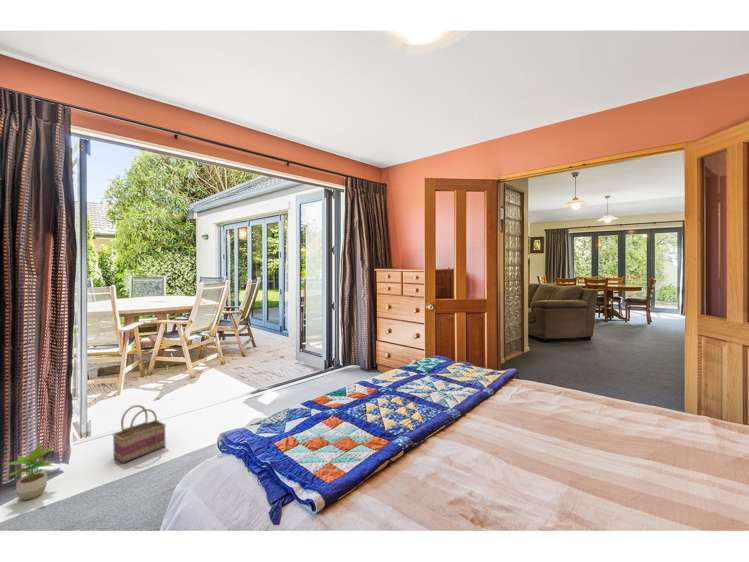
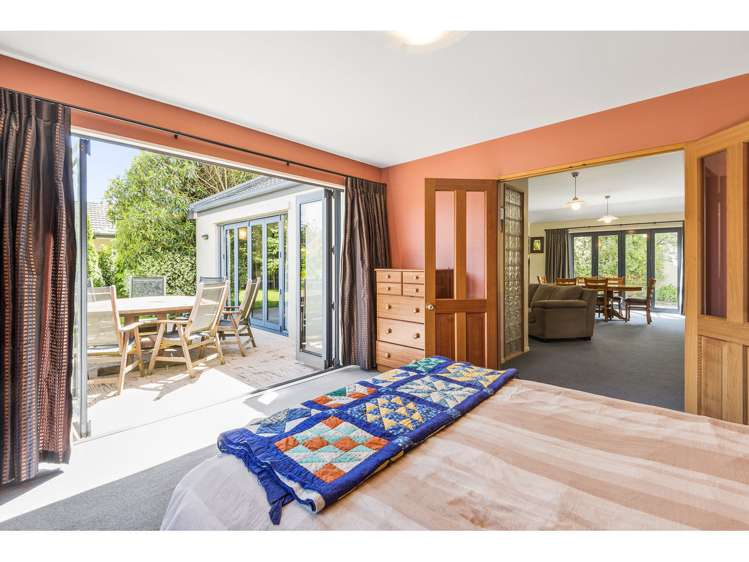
- basket [112,404,167,464]
- potted plant [3,442,56,501]
